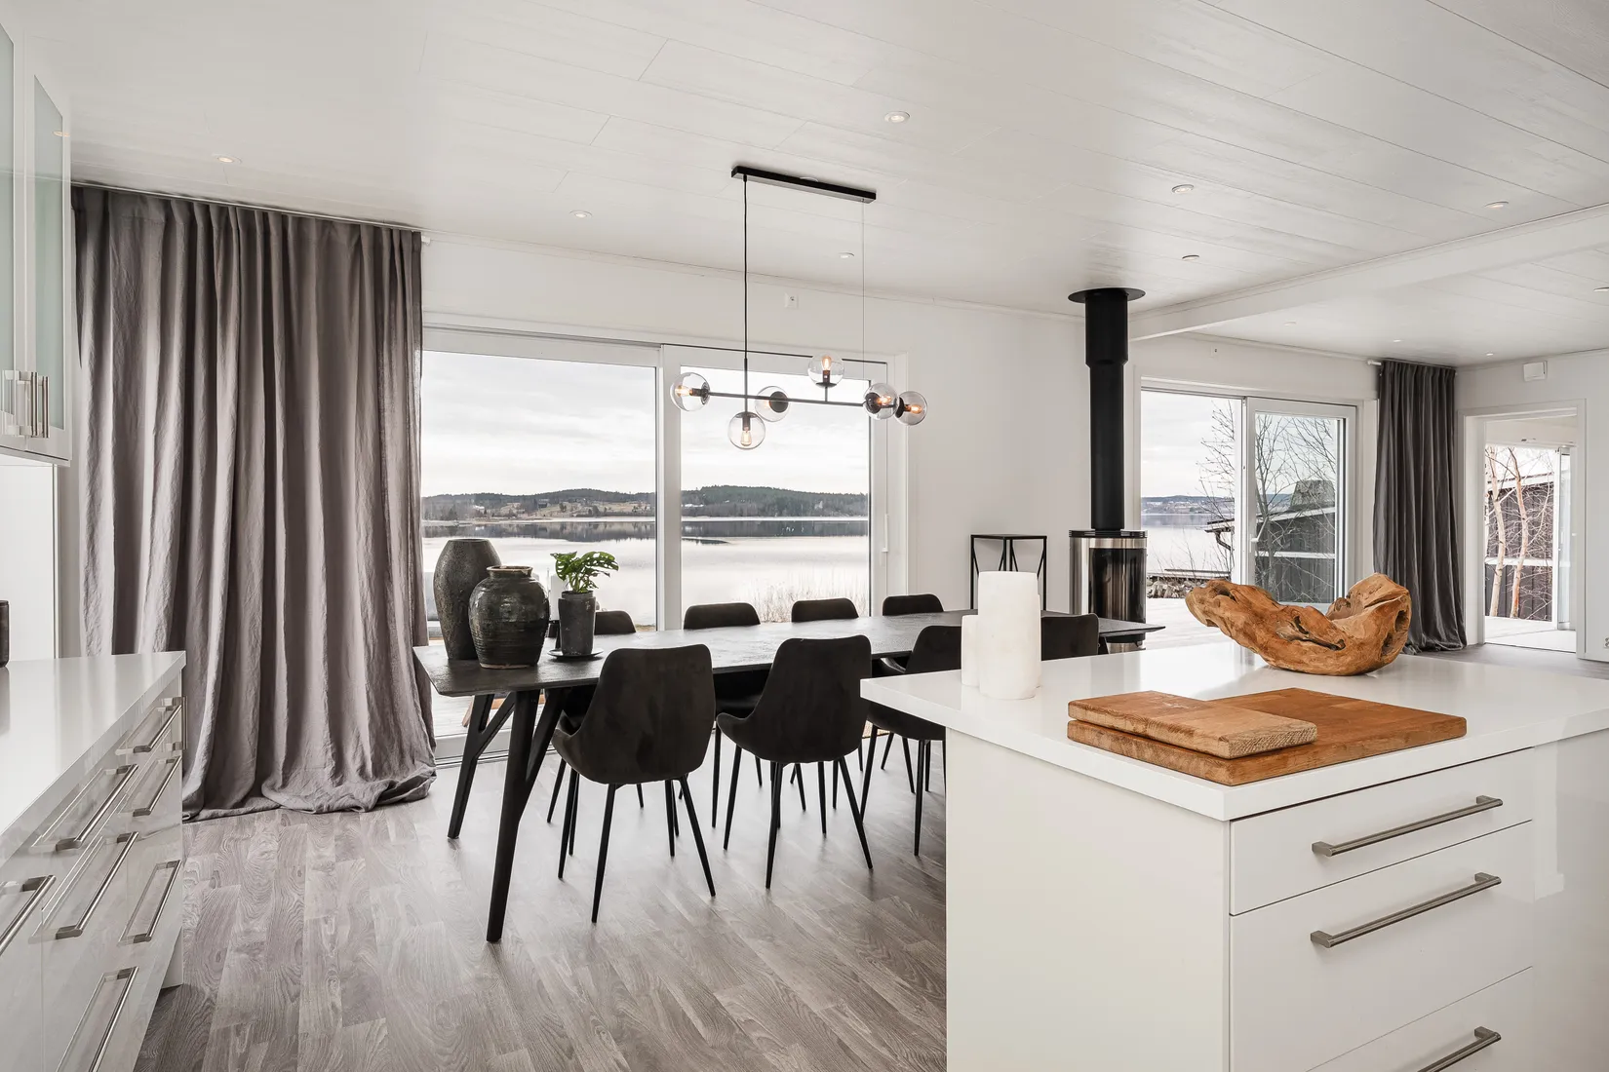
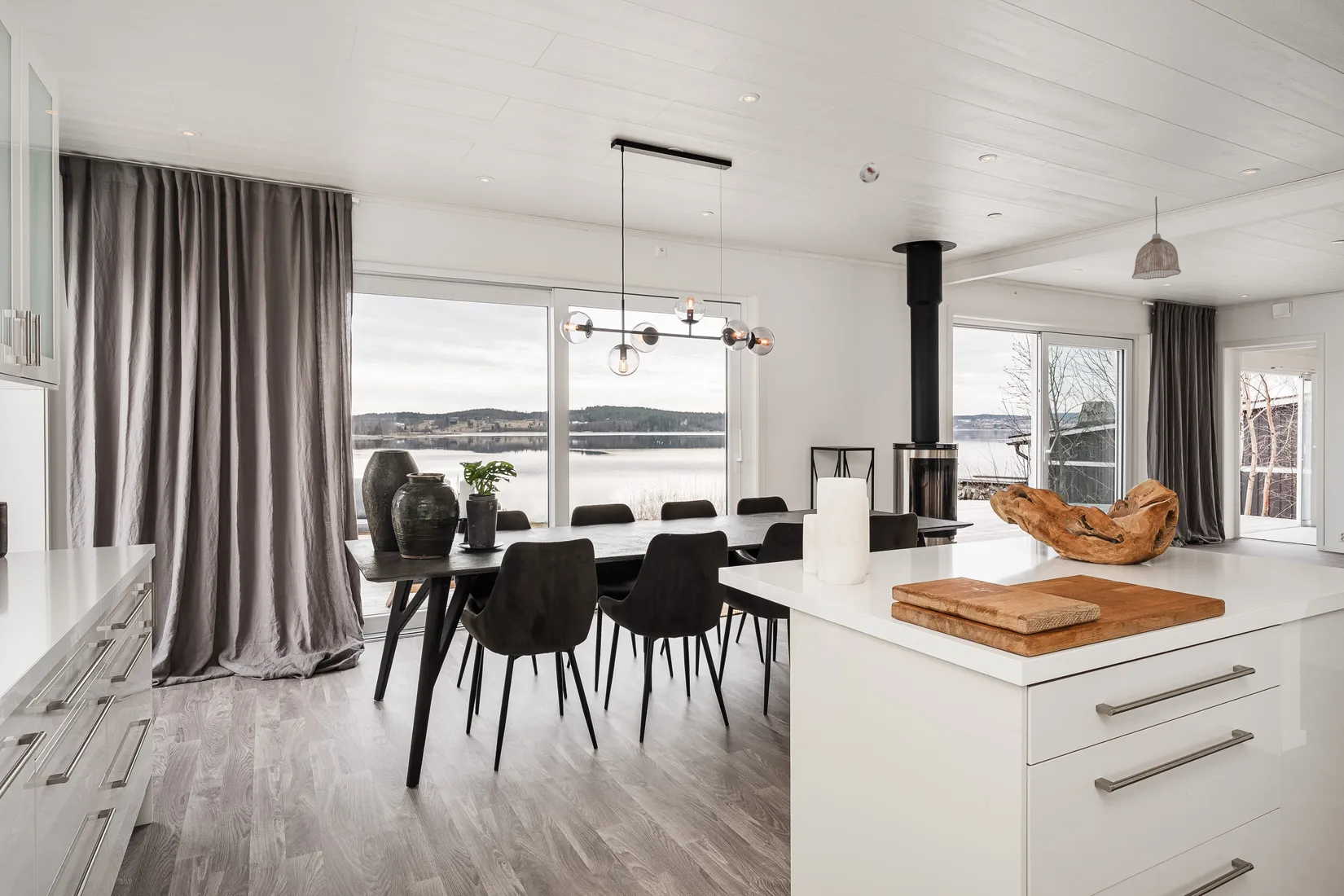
+ pendant lamp [1131,195,1182,280]
+ smoke detector [859,161,881,184]
